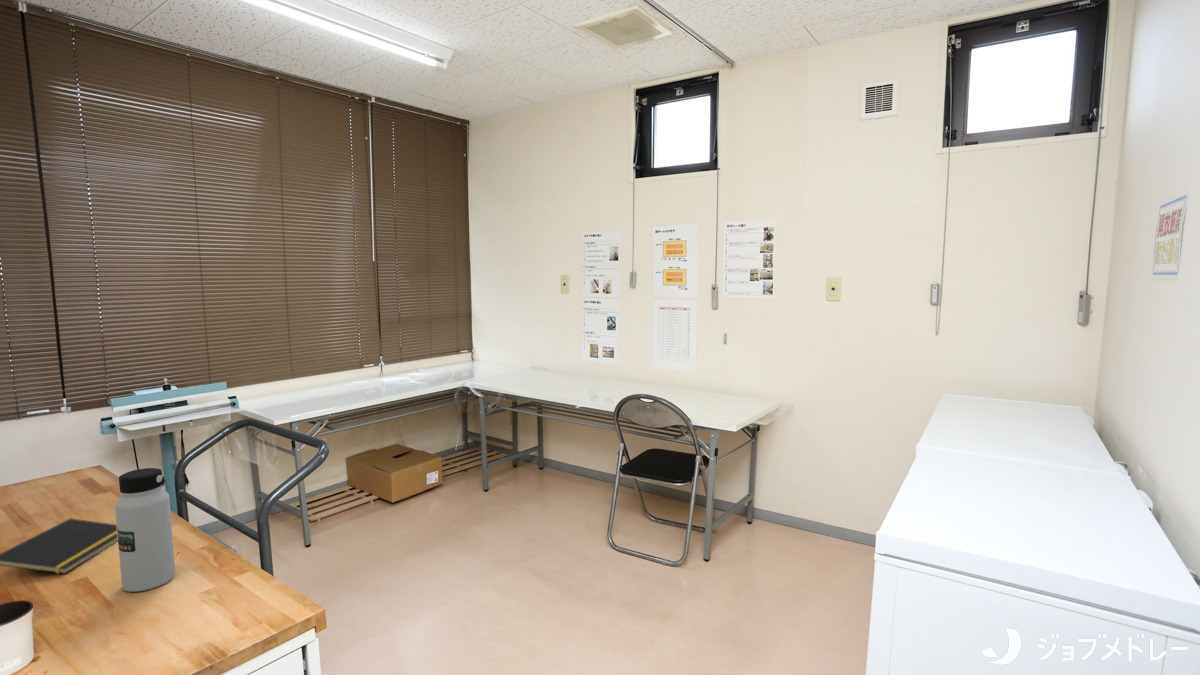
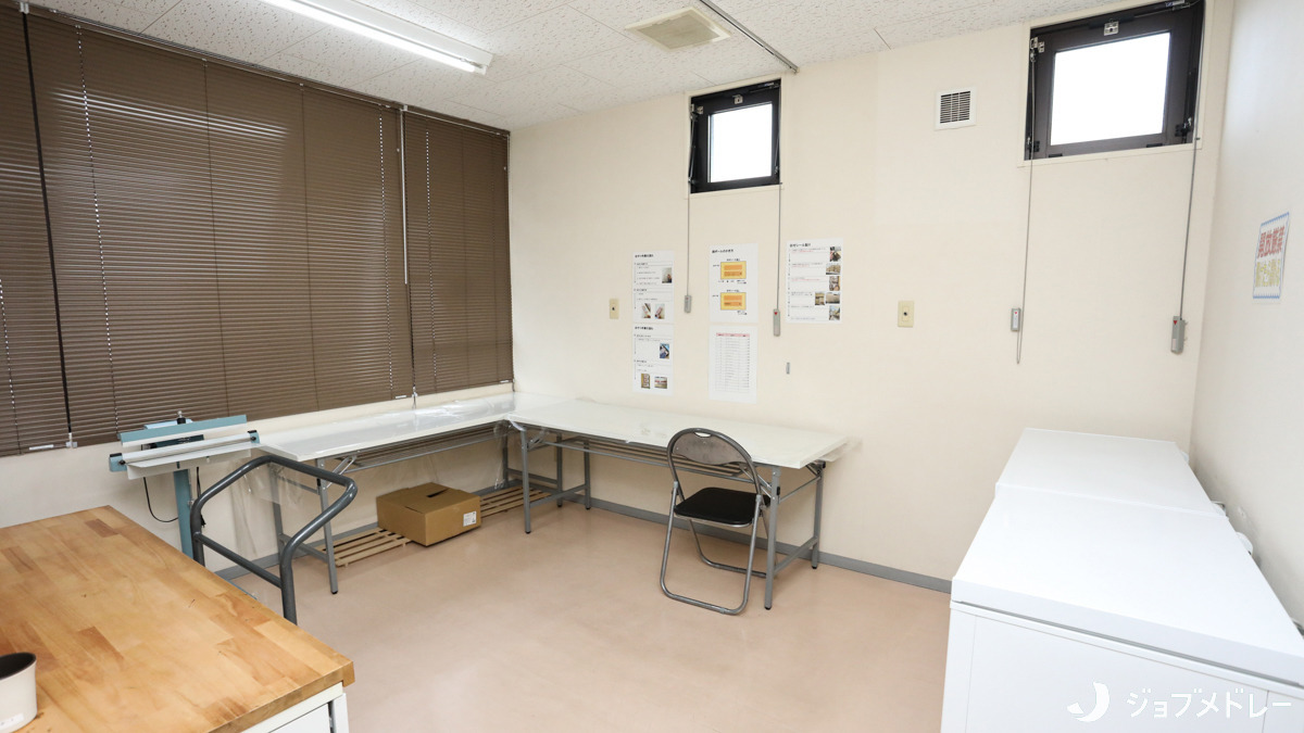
- water bottle [114,467,176,593]
- notepad [0,517,118,575]
